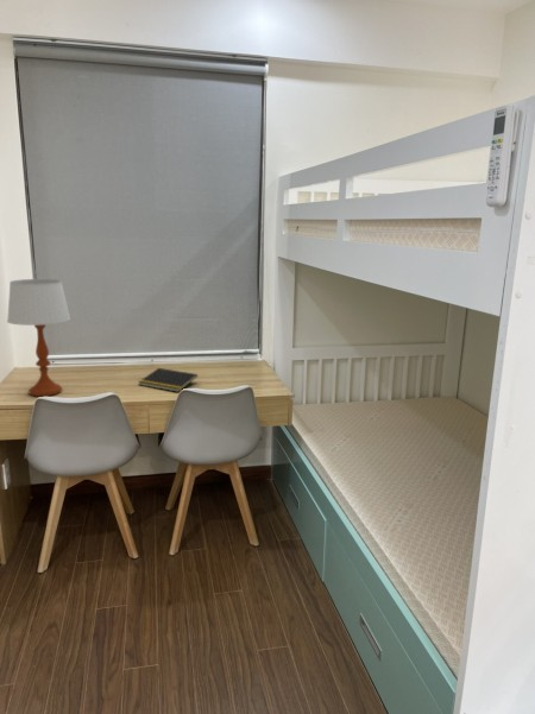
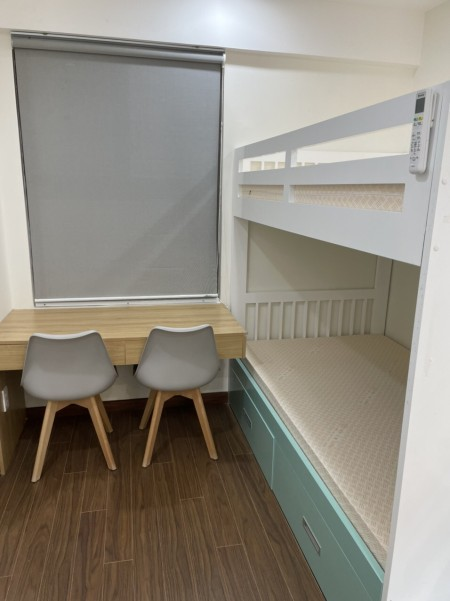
- notepad [137,367,199,393]
- table lamp [6,278,71,398]
